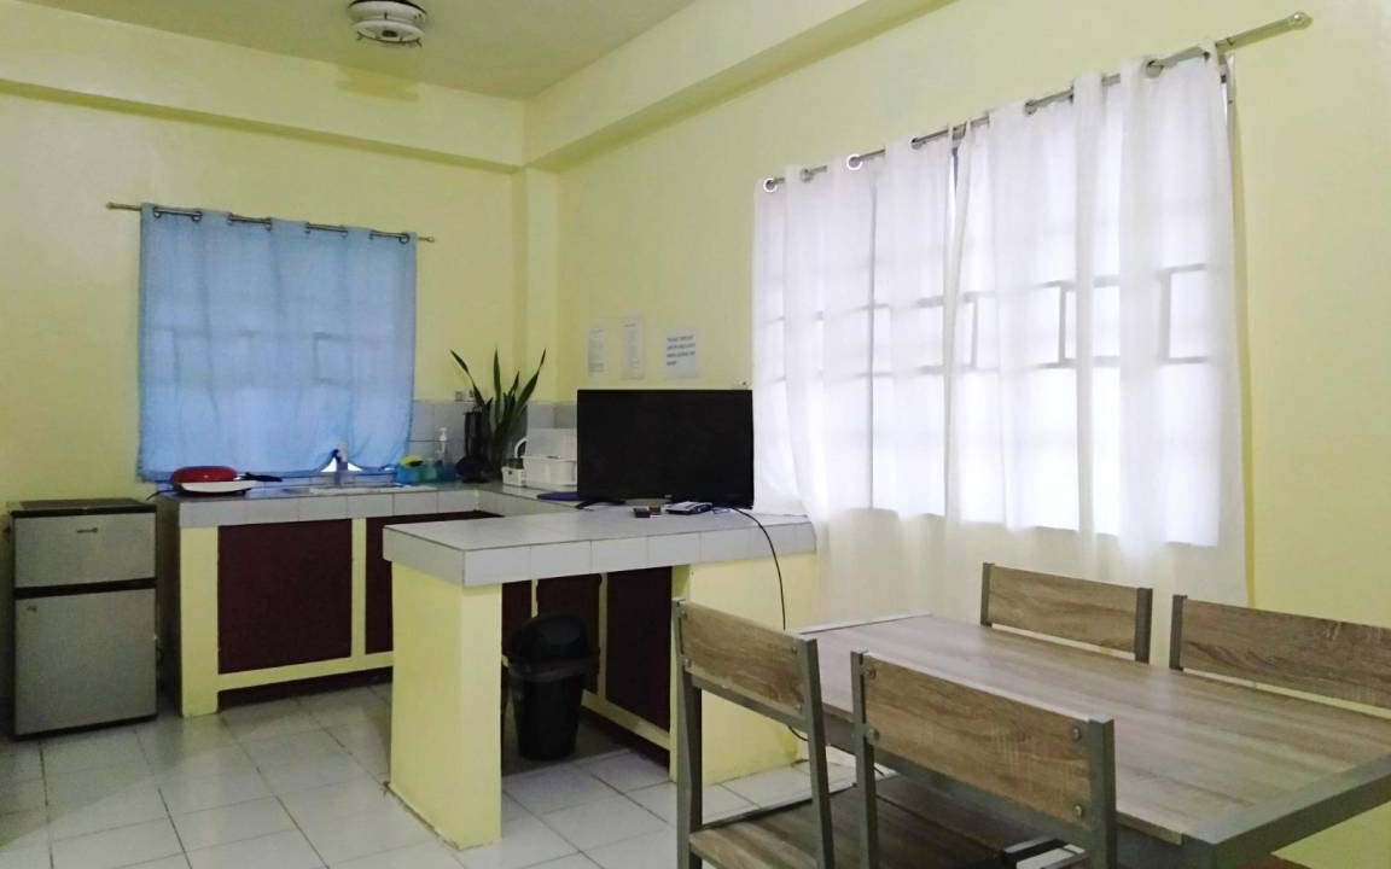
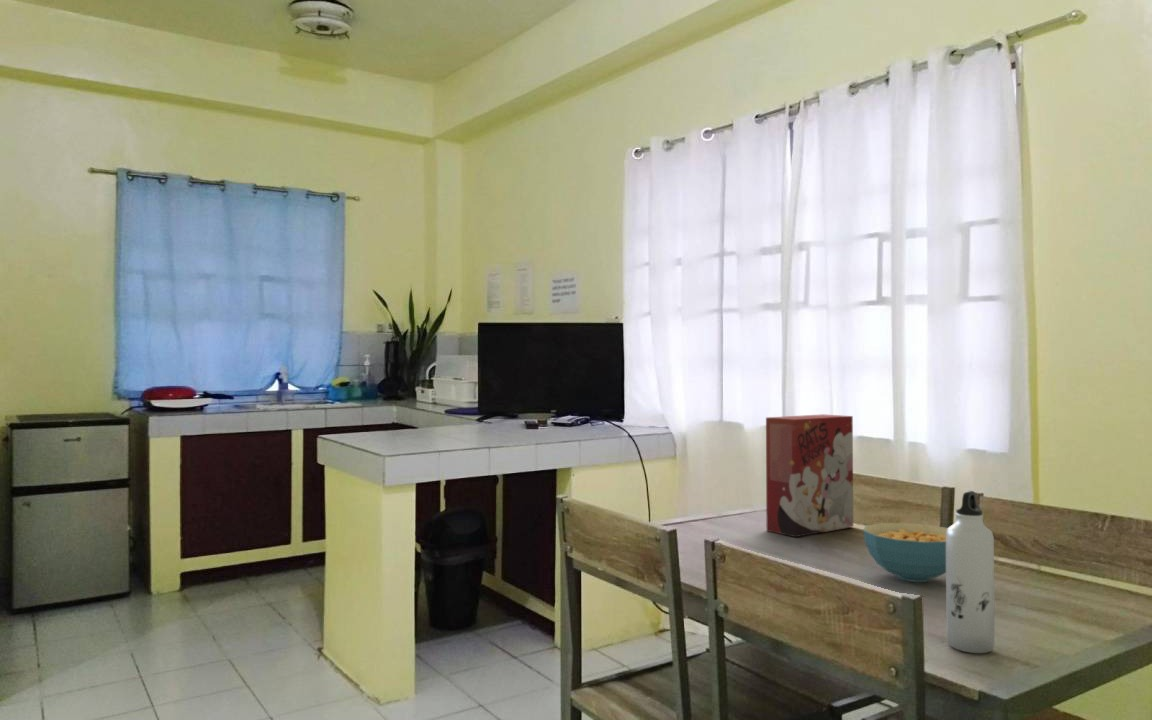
+ water bottle [945,490,996,654]
+ cereal bowl [862,522,949,583]
+ cereal box [765,413,854,538]
